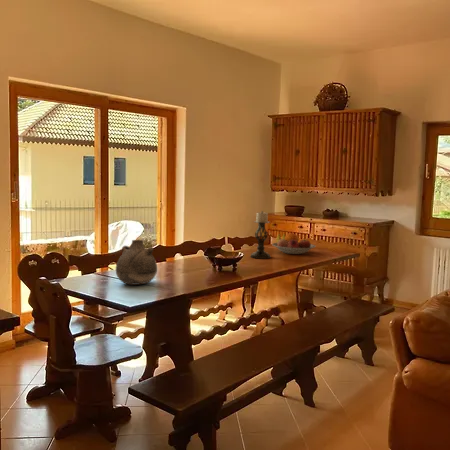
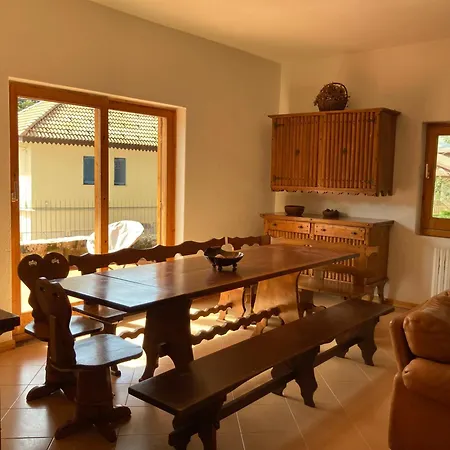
- candle holder [250,210,271,260]
- fruit bowl [271,232,317,255]
- vase [115,239,158,286]
